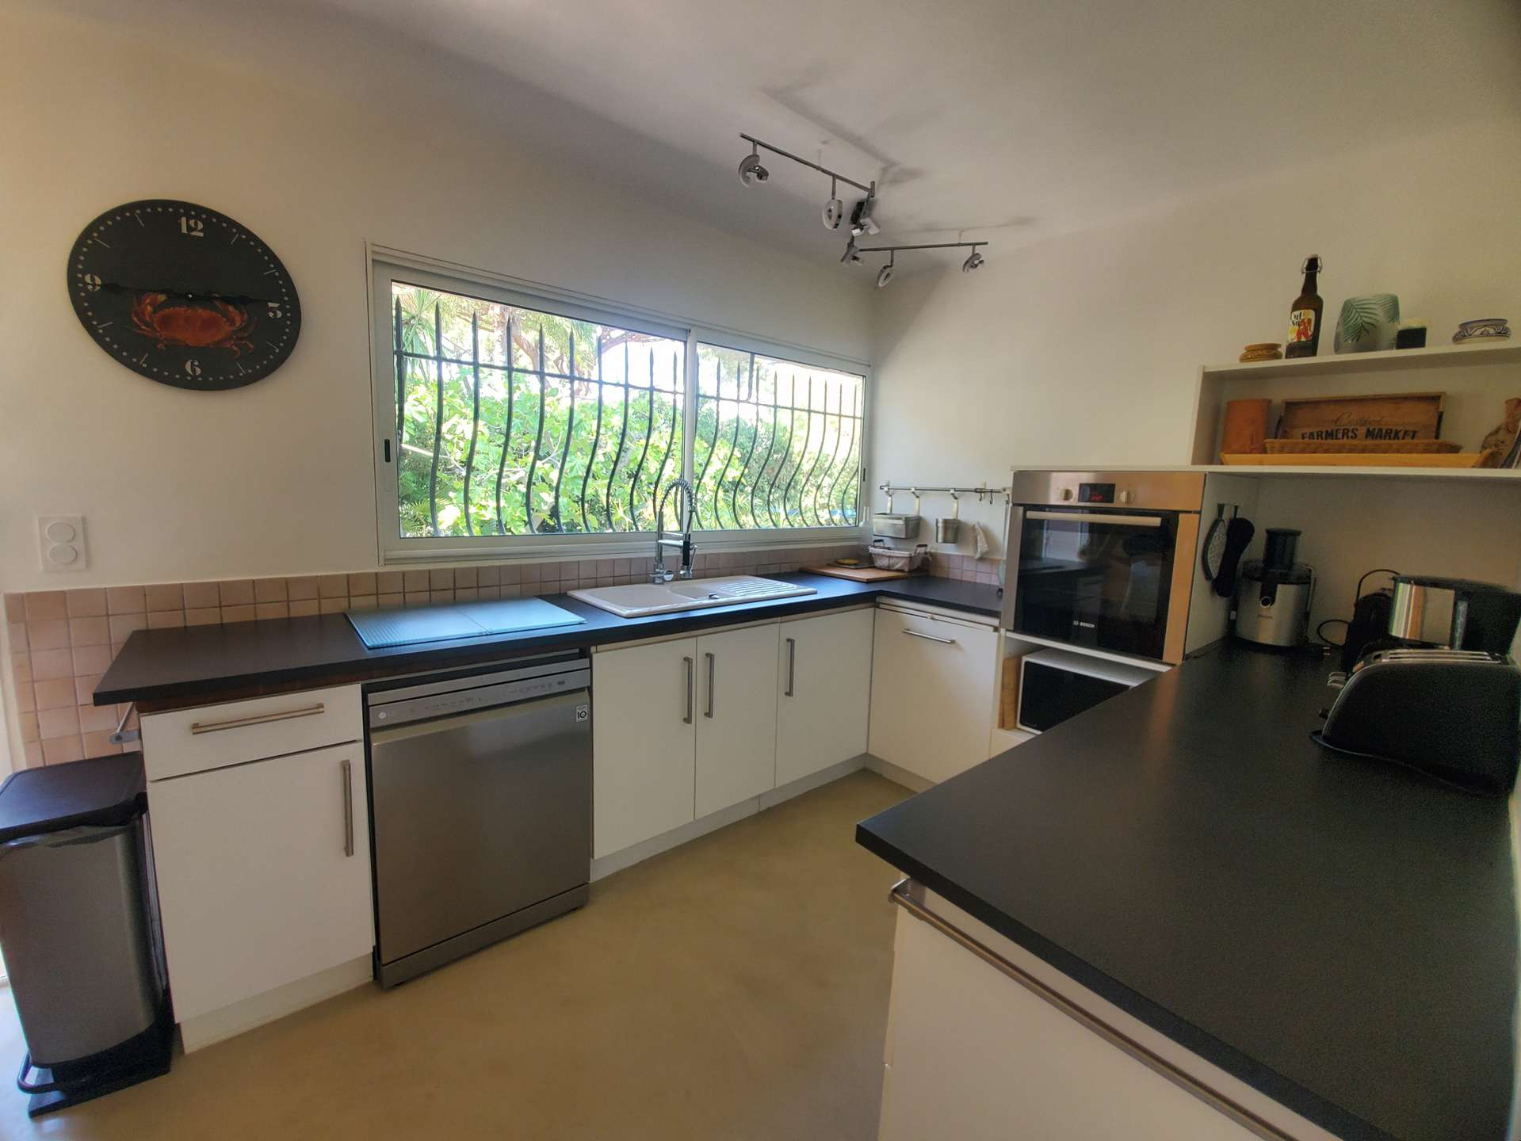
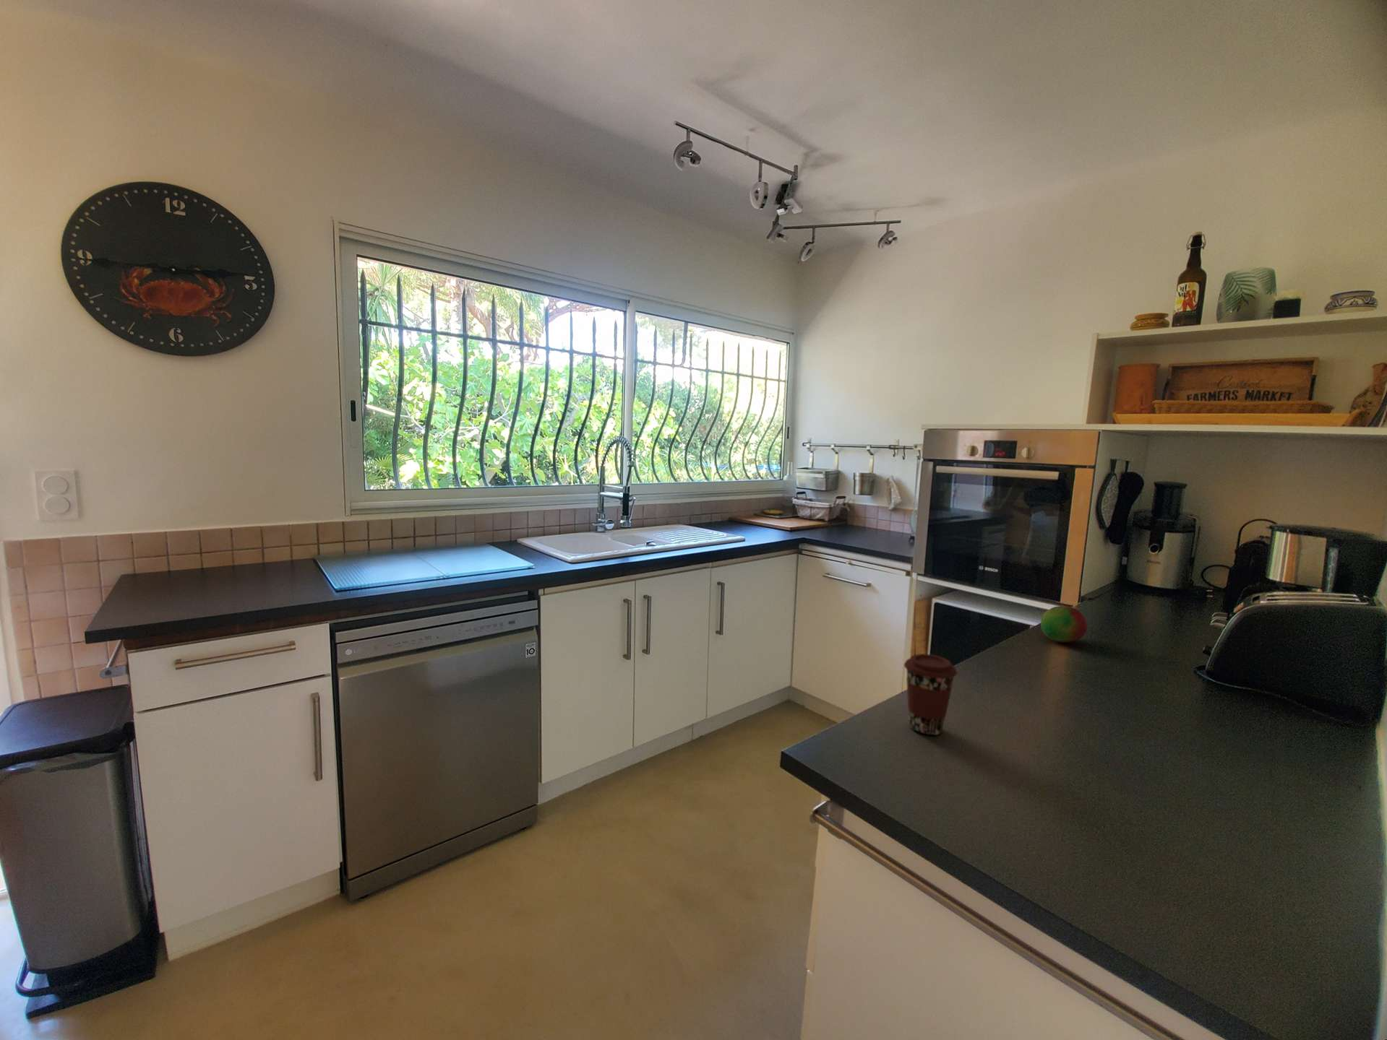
+ coffee cup [904,653,957,736]
+ fruit [1041,605,1088,642]
